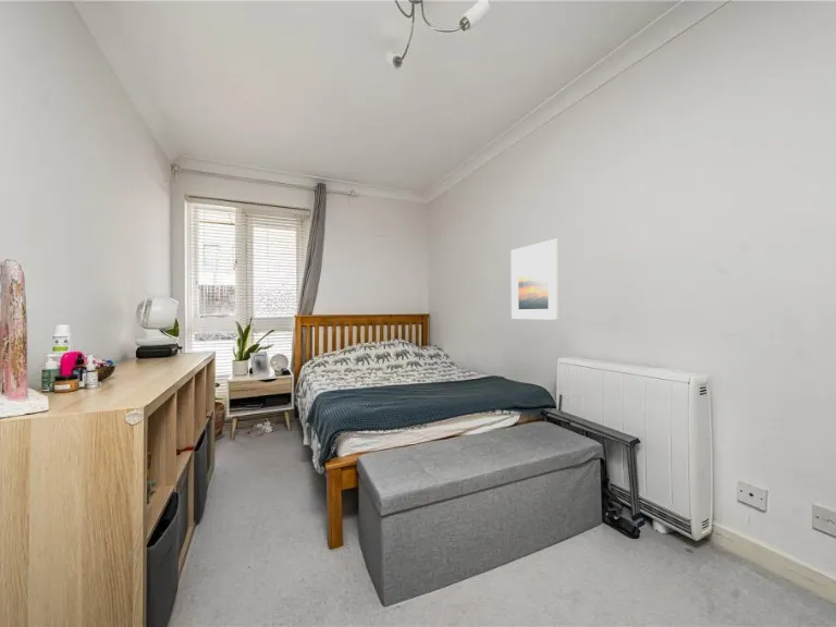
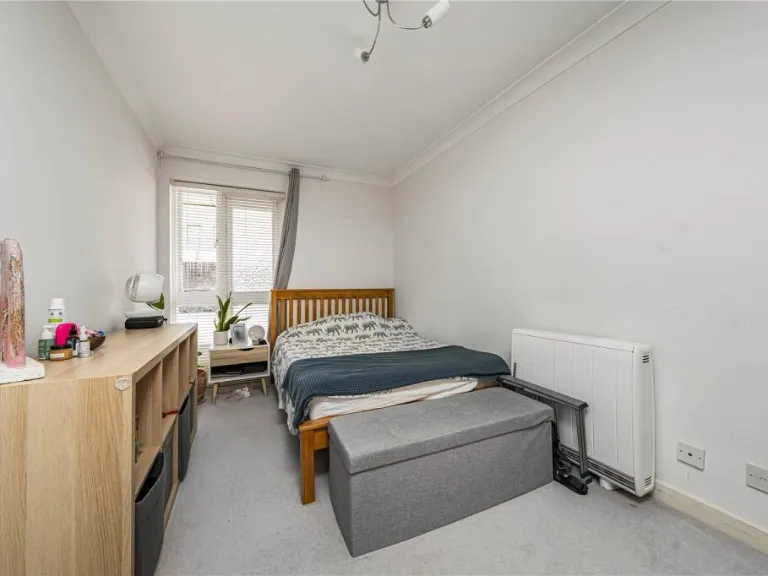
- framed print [511,238,560,321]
